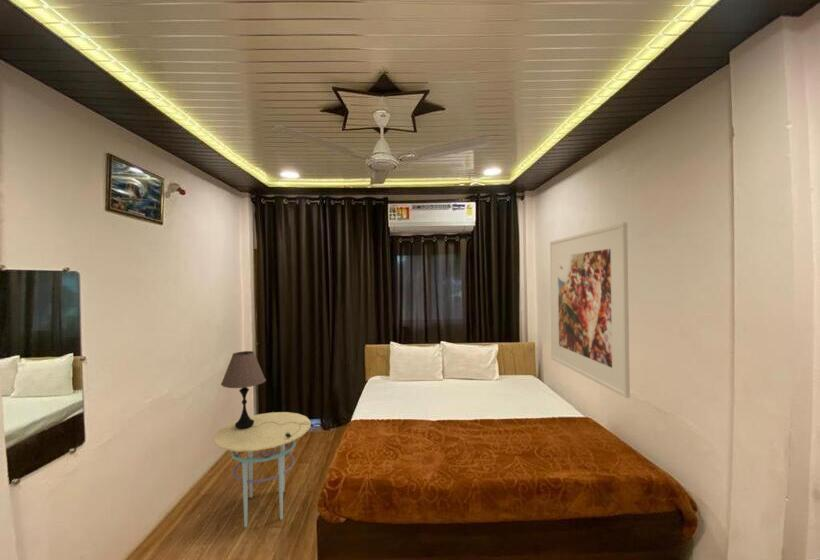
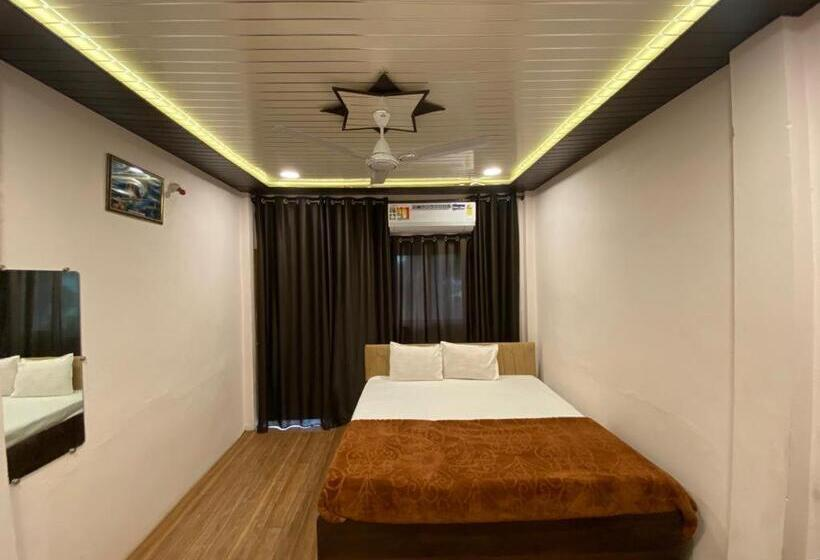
- side table [212,411,312,529]
- table lamp [220,350,308,438]
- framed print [549,221,631,399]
